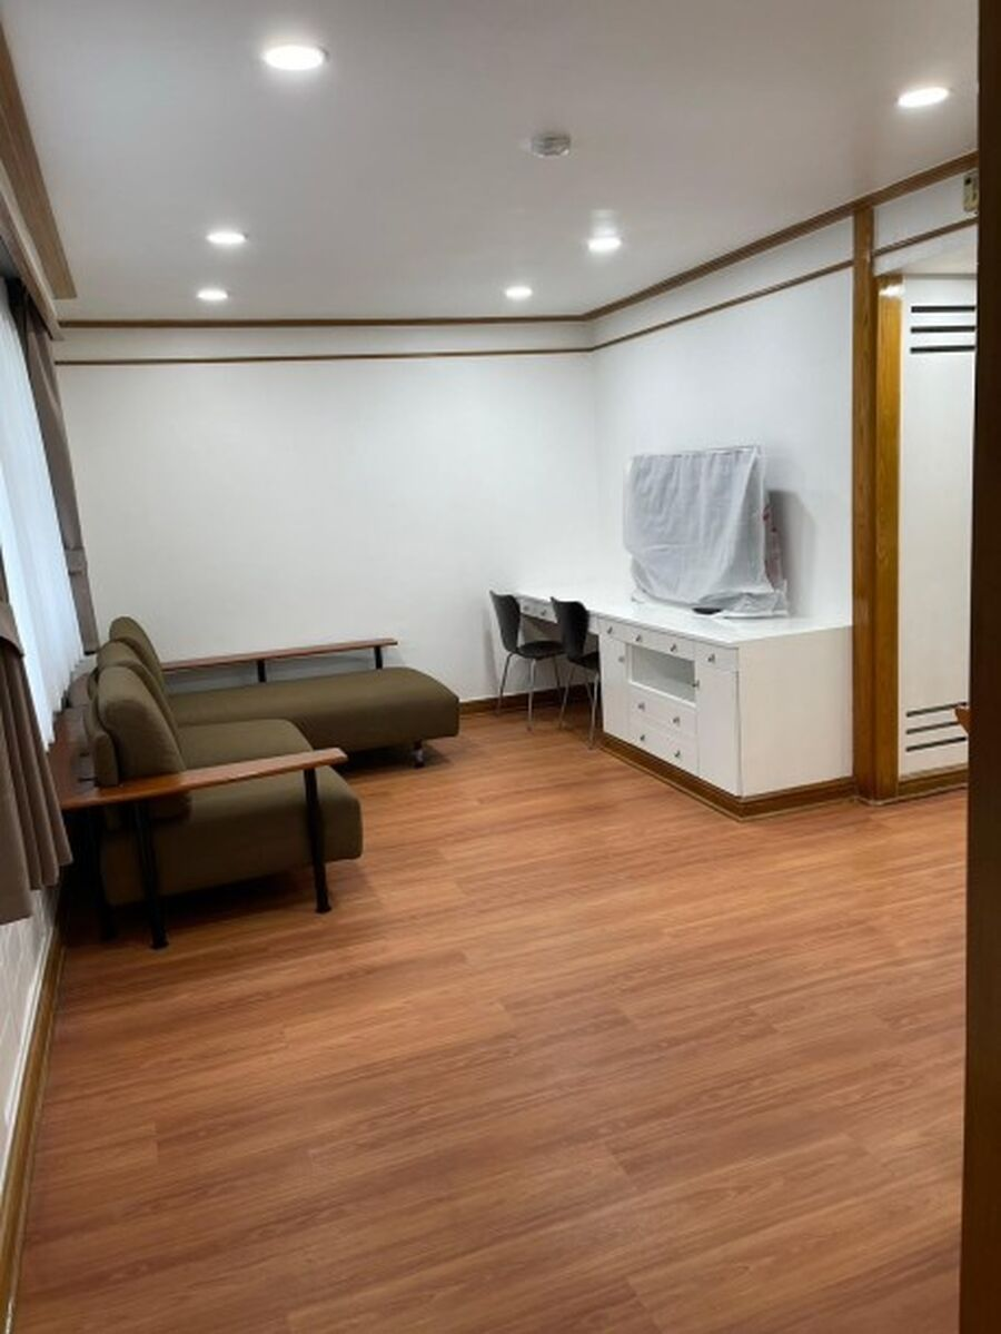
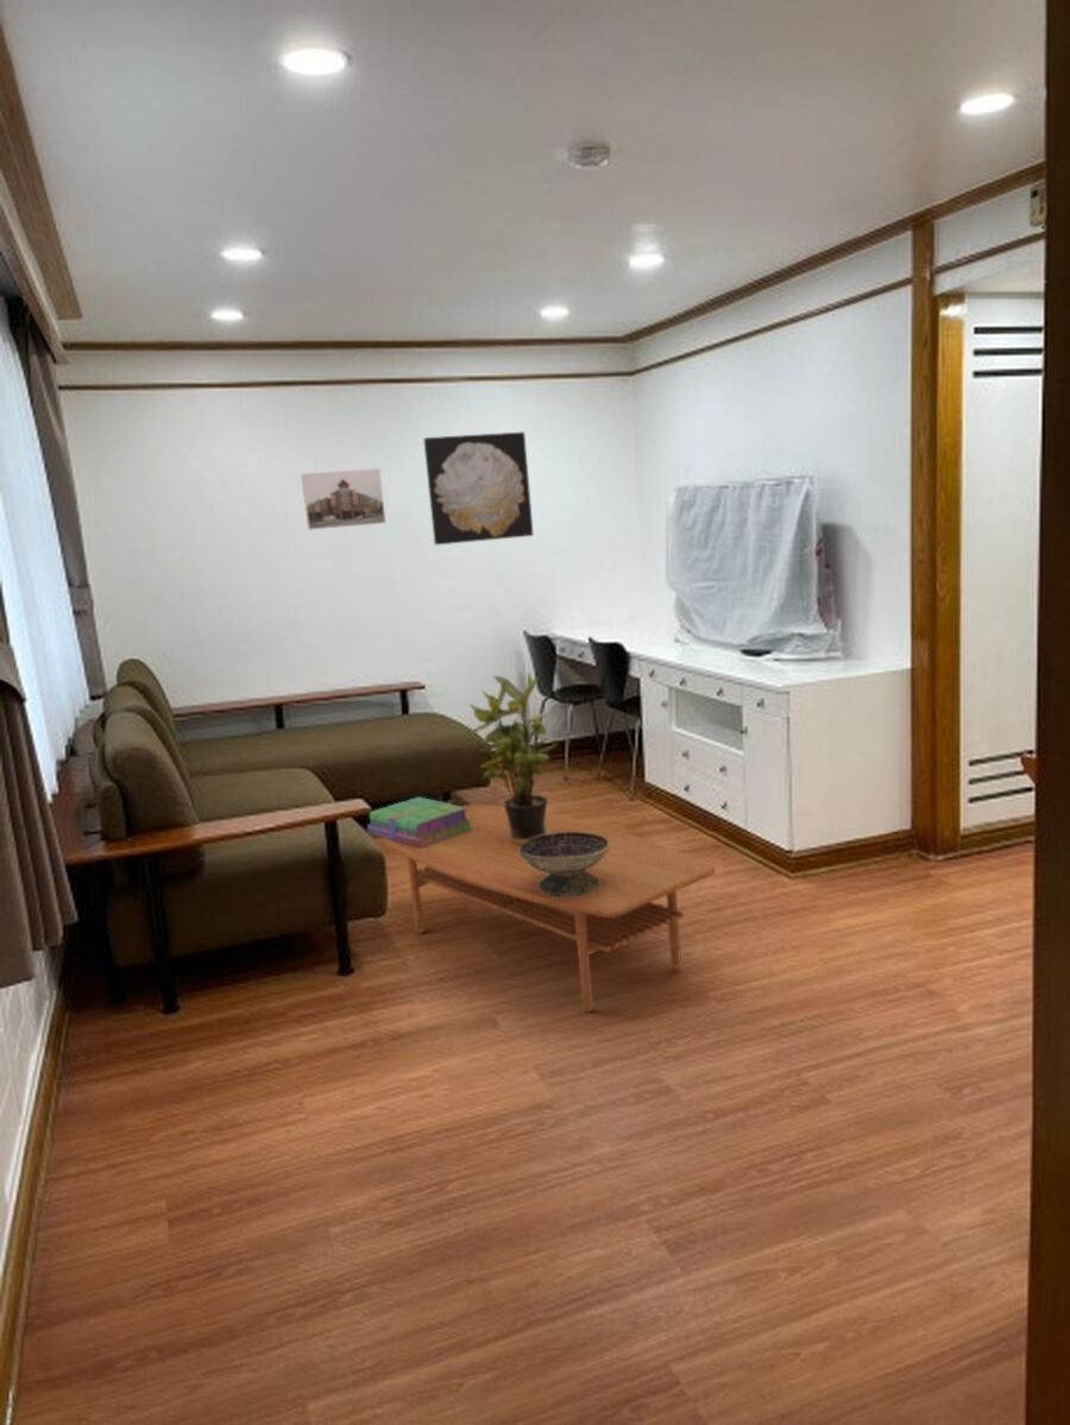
+ potted plant [468,670,559,845]
+ stack of books [366,796,473,847]
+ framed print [300,467,386,531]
+ coffee table [378,802,717,1014]
+ decorative bowl [518,832,610,897]
+ wall art [422,430,535,546]
